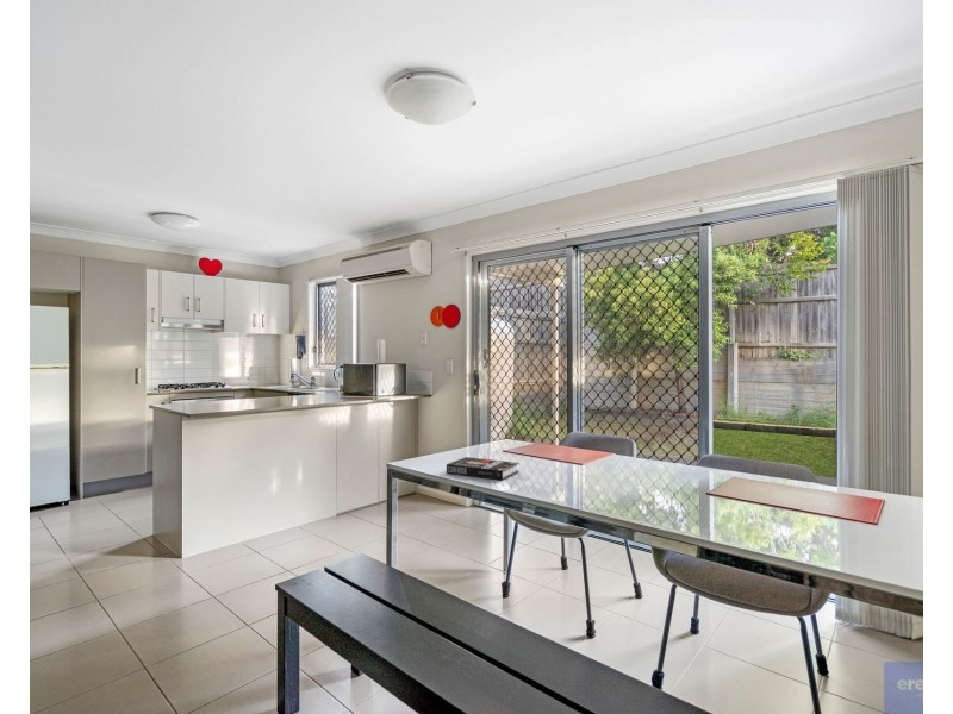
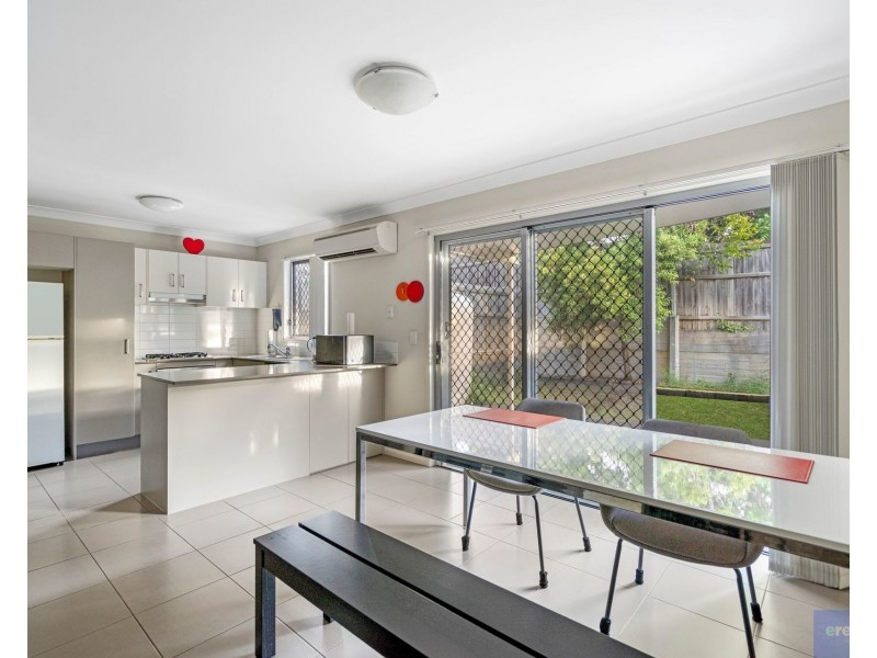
- book [446,456,521,481]
